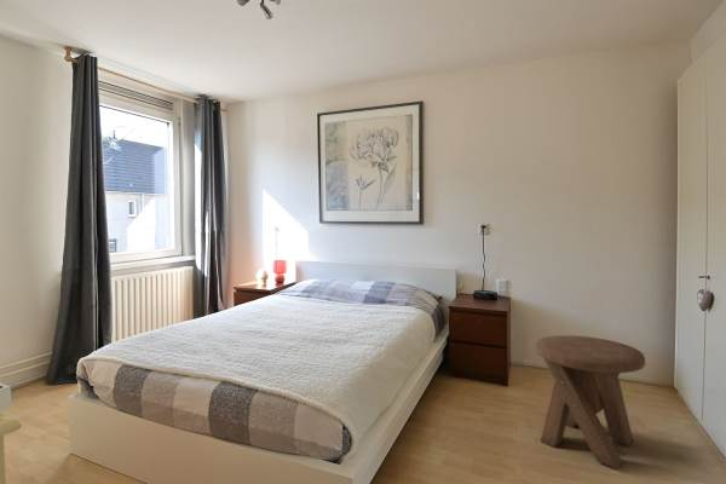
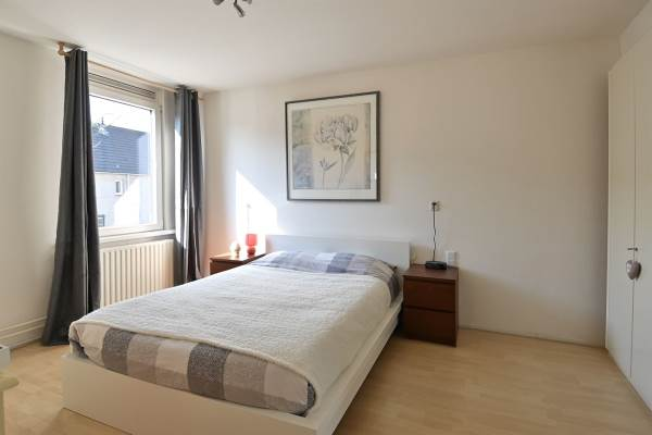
- music stool [534,334,646,471]
